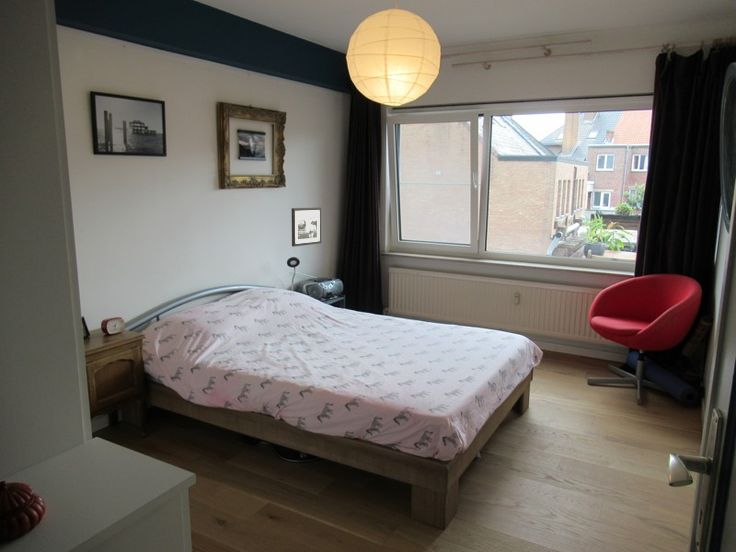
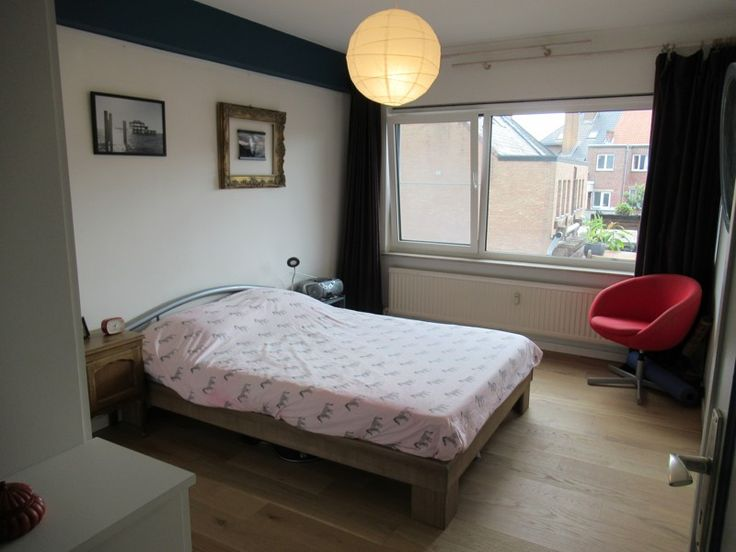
- picture frame [291,207,322,248]
